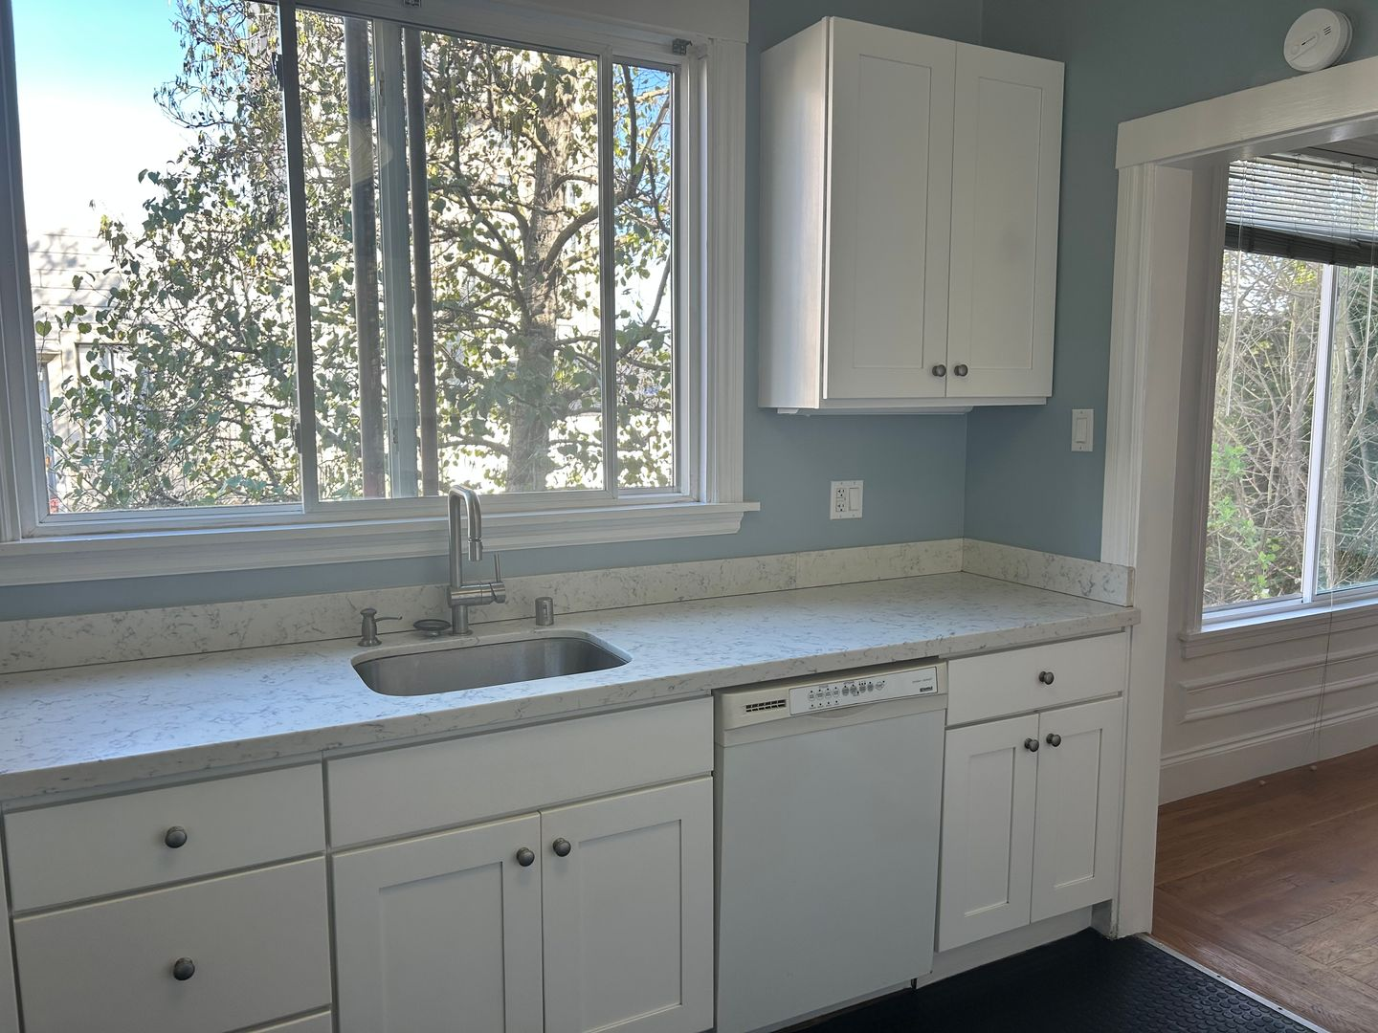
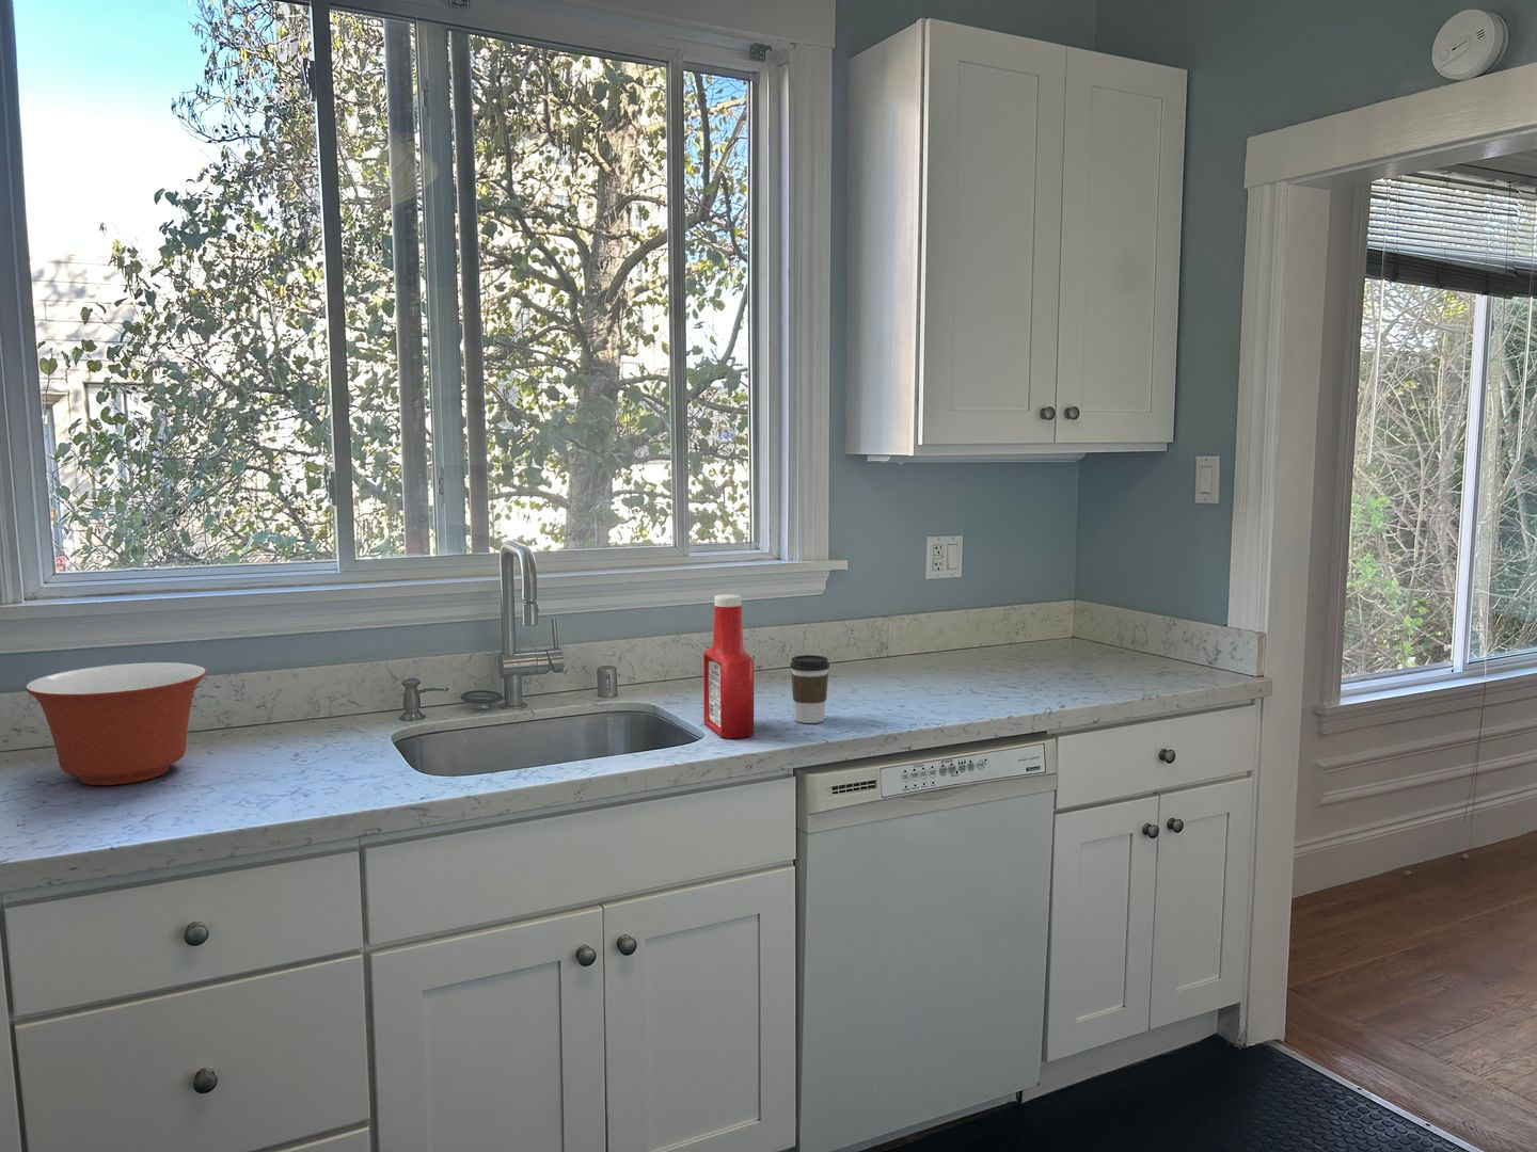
+ coffee cup [789,653,830,725]
+ mixing bowl [24,662,208,787]
+ soap bottle [702,594,755,739]
